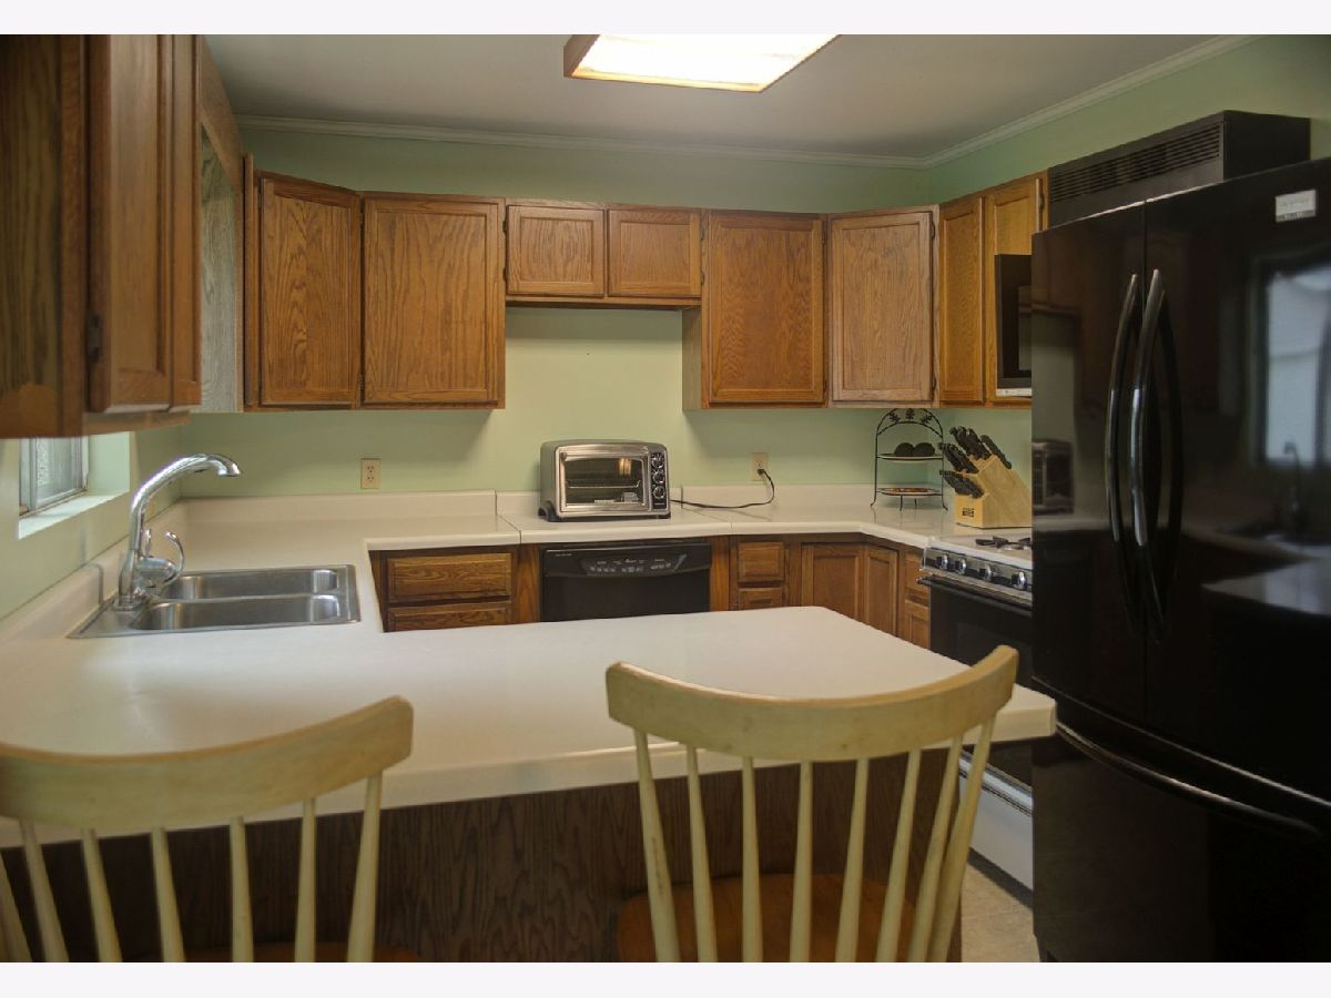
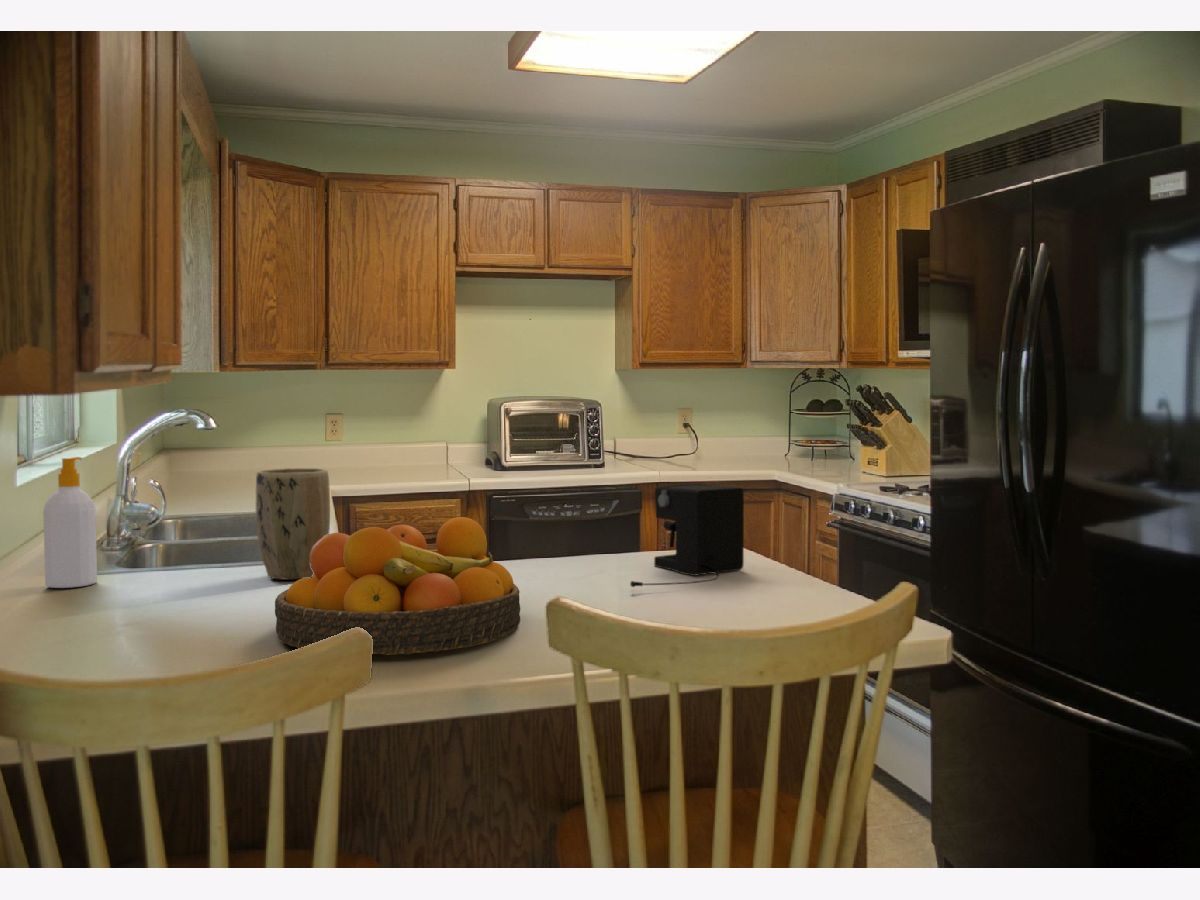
+ soap bottle [42,456,98,589]
+ fruit bowl [274,516,521,656]
+ coffee maker [629,483,745,588]
+ plant pot [255,467,331,581]
